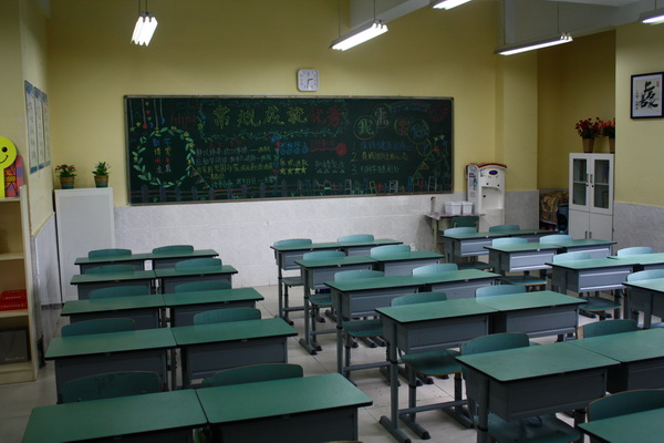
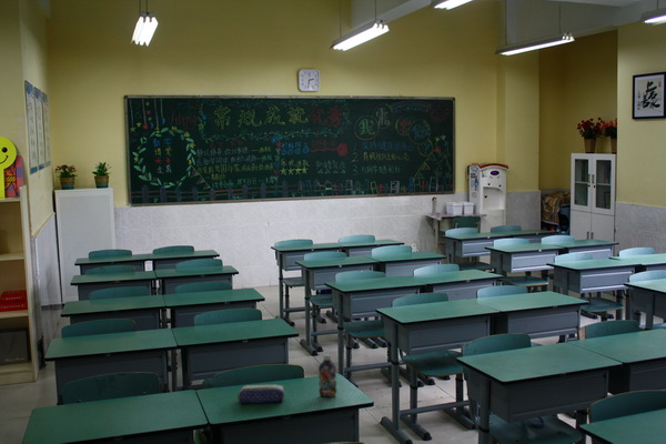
+ bottle [317,353,337,398]
+ pencil case [236,383,285,404]
